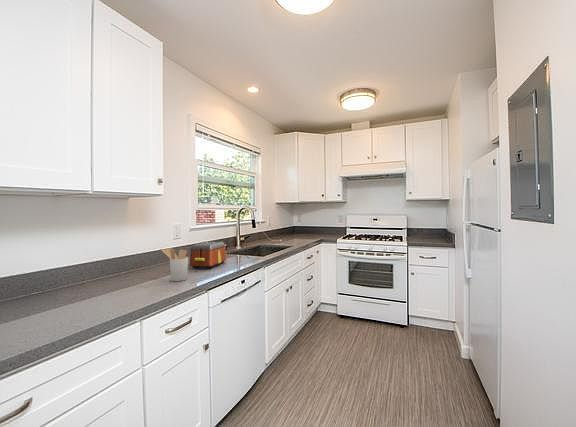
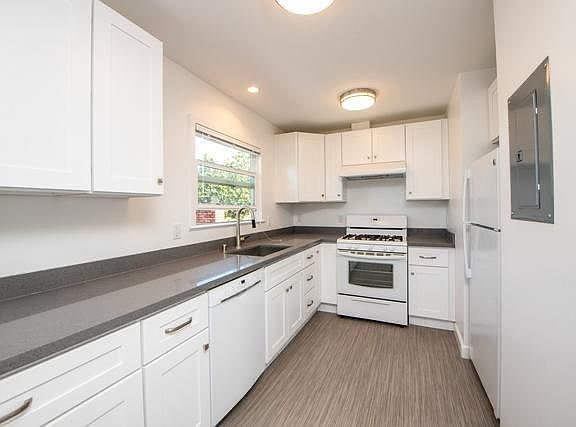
- toaster [189,241,227,269]
- utensil holder [161,247,189,282]
